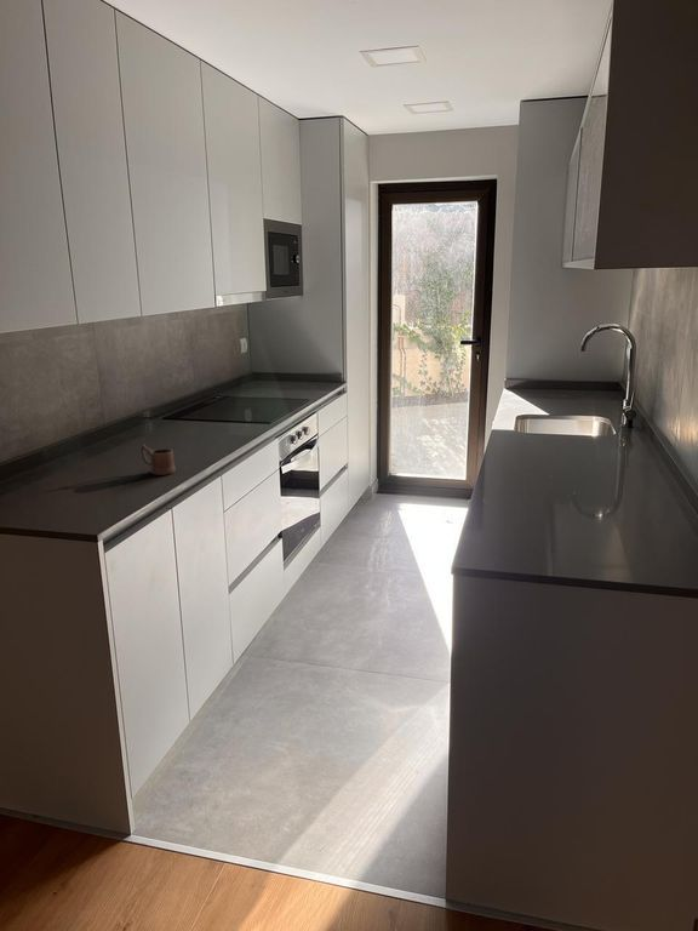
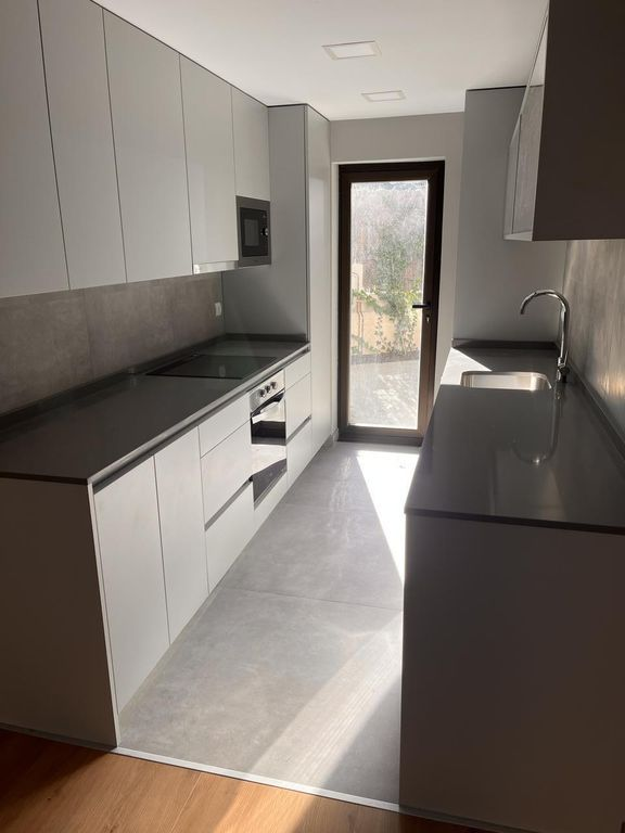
- mug [139,442,176,476]
